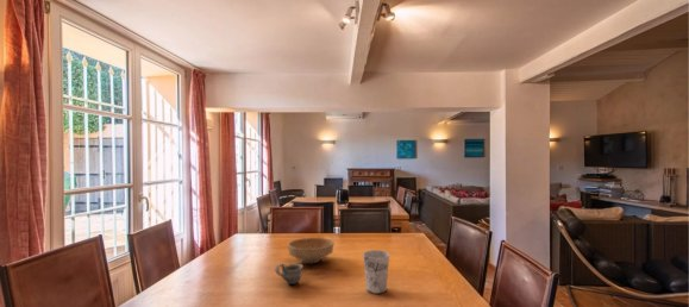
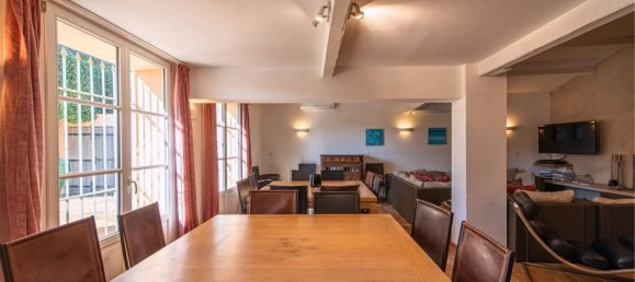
- bowl [287,237,336,264]
- cup [274,262,303,286]
- cup [362,249,390,295]
